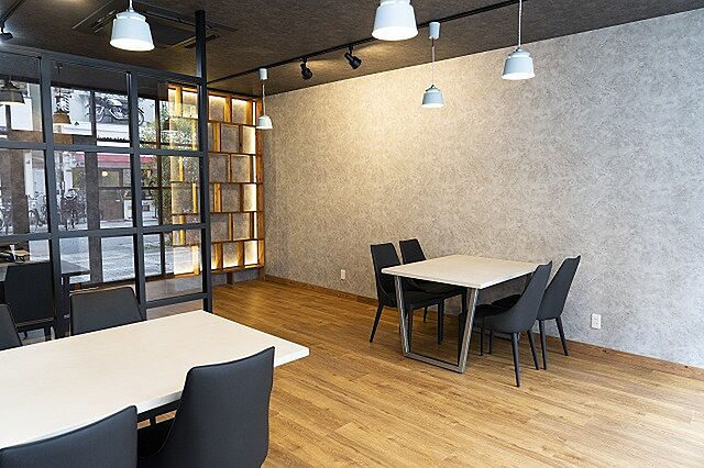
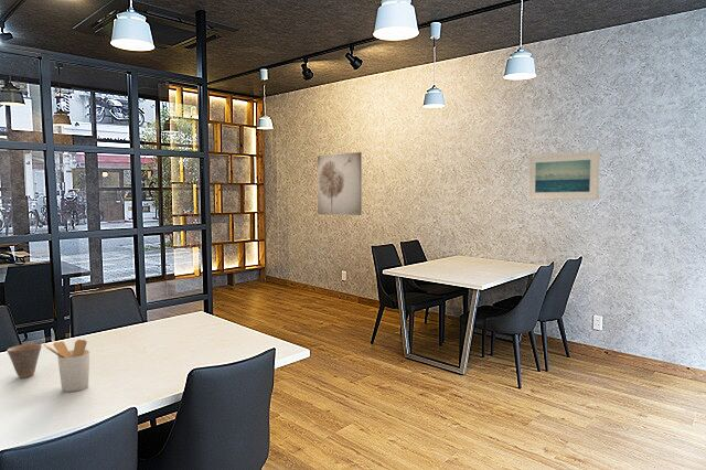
+ utensil holder [42,339,90,393]
+ cup [6,342,43,378]
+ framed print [526,150,601,201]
+ wall art [317,151,363,216]
